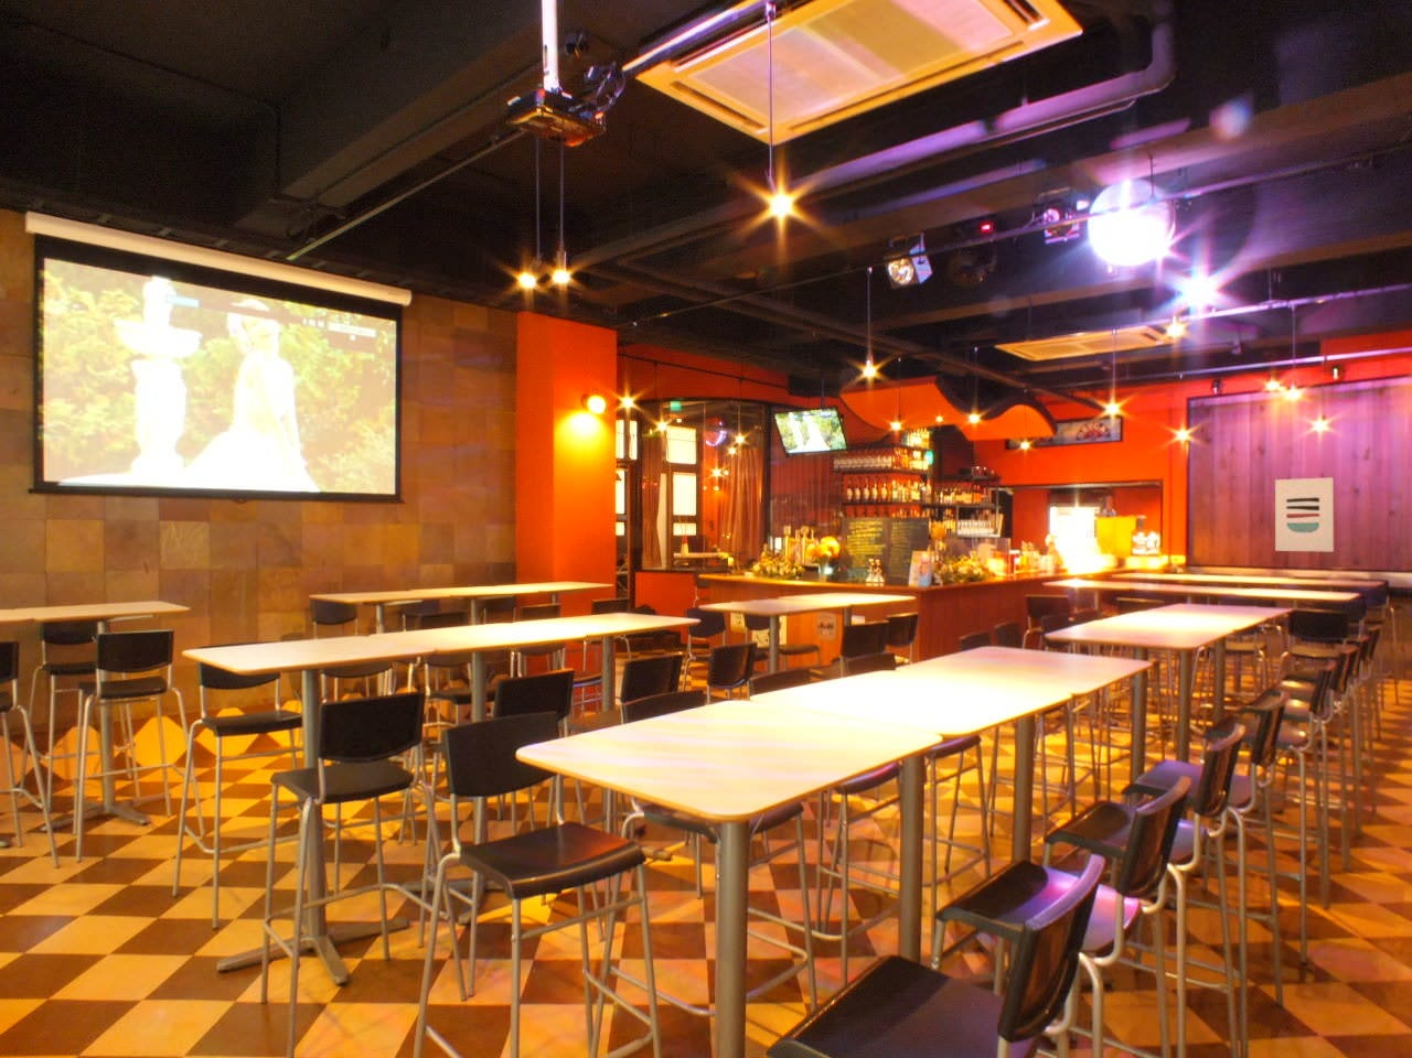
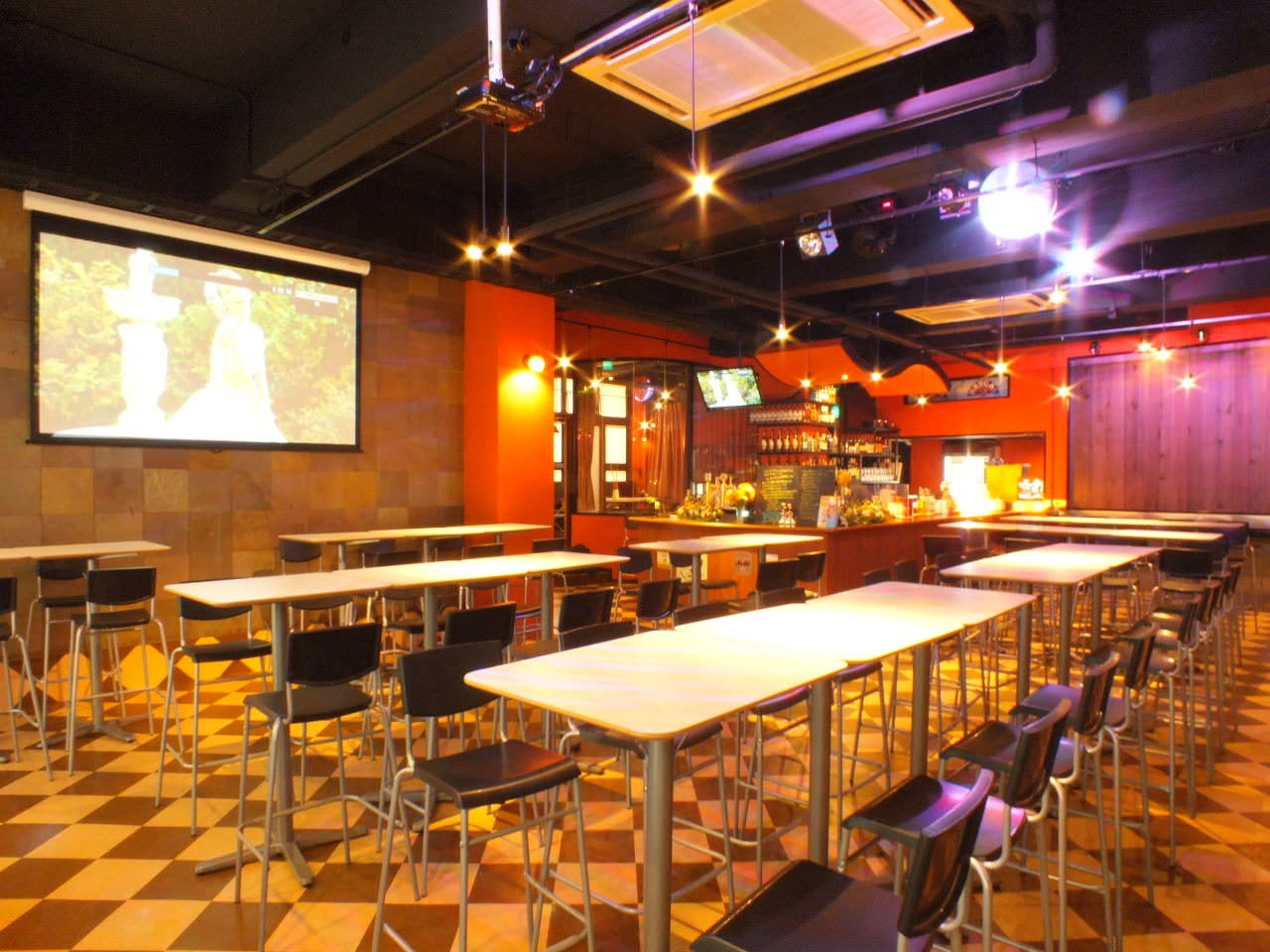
- wall art [1274,476,1335,553]
